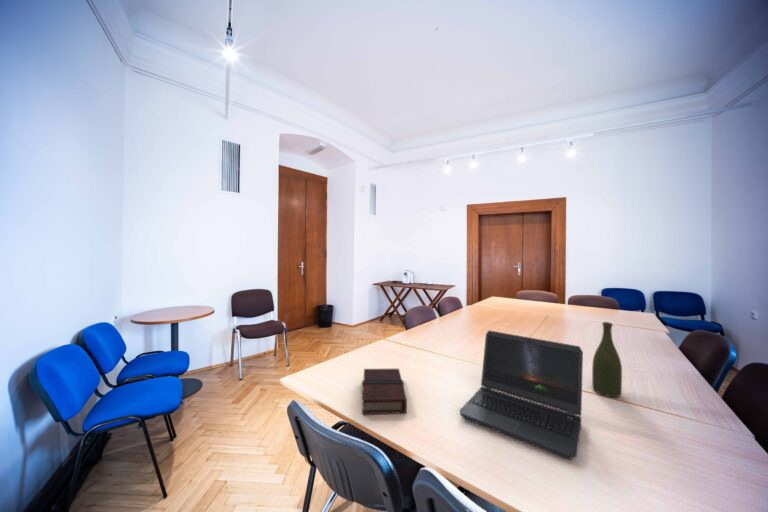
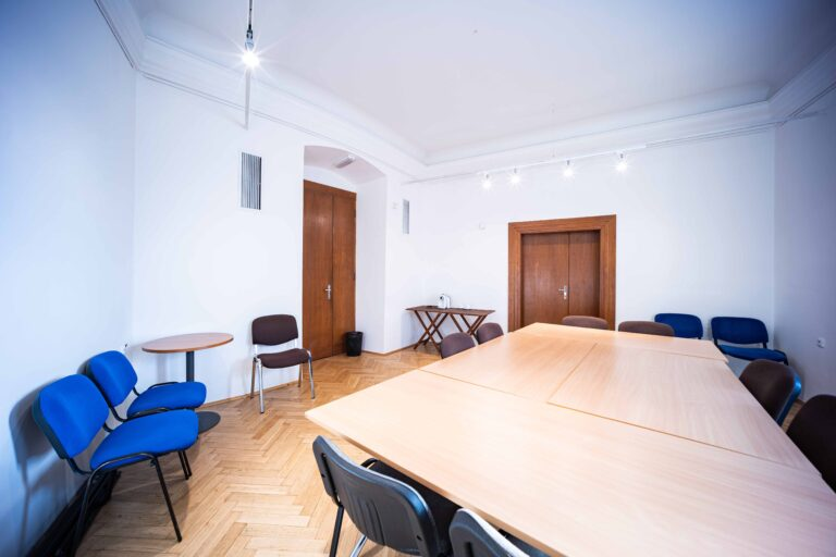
- book [360,368,408,415]
- bottle [591,321,623,398]
- laptop computer [459,330,584,461]
